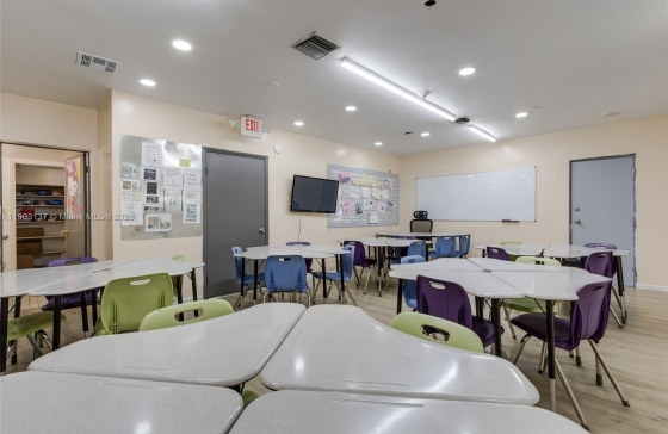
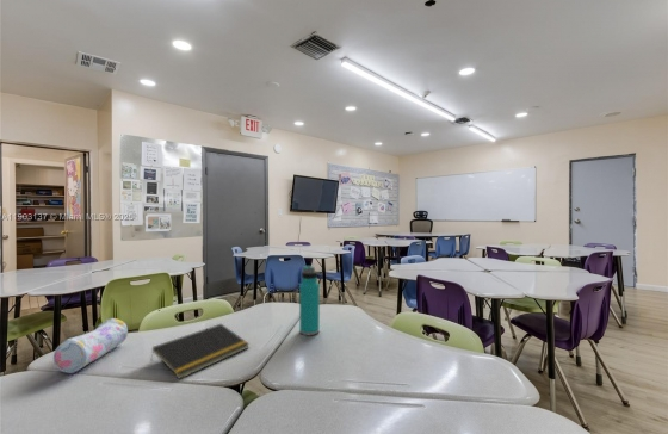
+ pencil case [52,317,129,374]
+ water bottle [298,265,321,336]
+ notepad [149,323,250,380]
